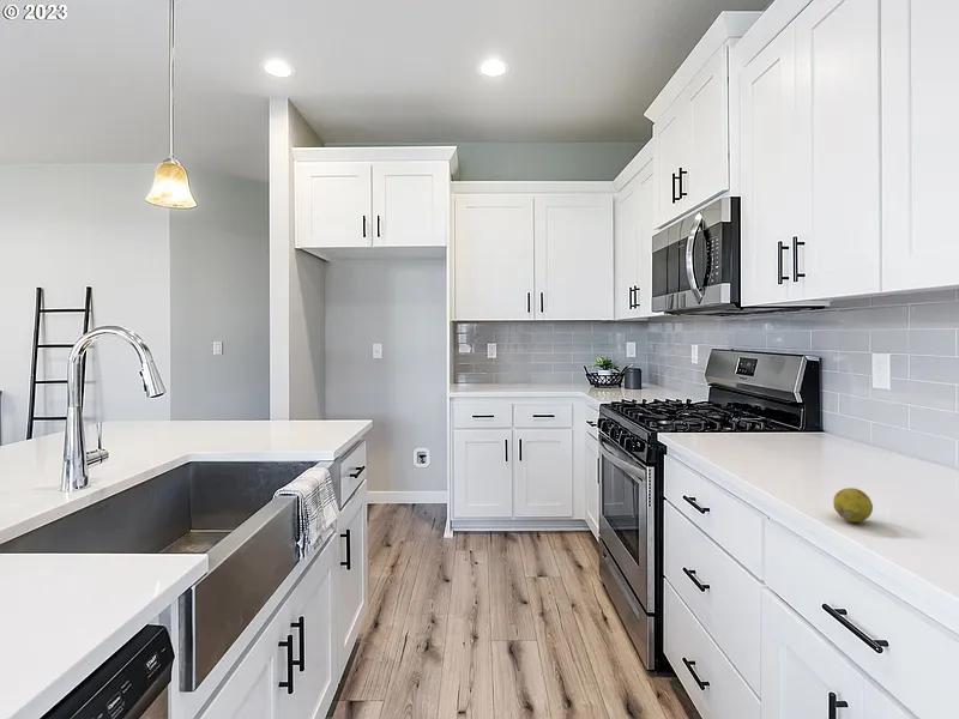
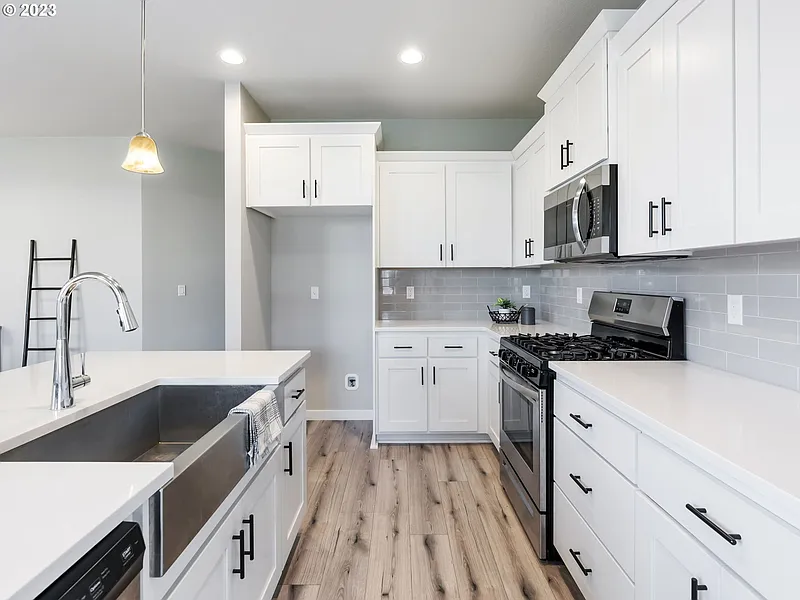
- fruit [832,487,874,524]
